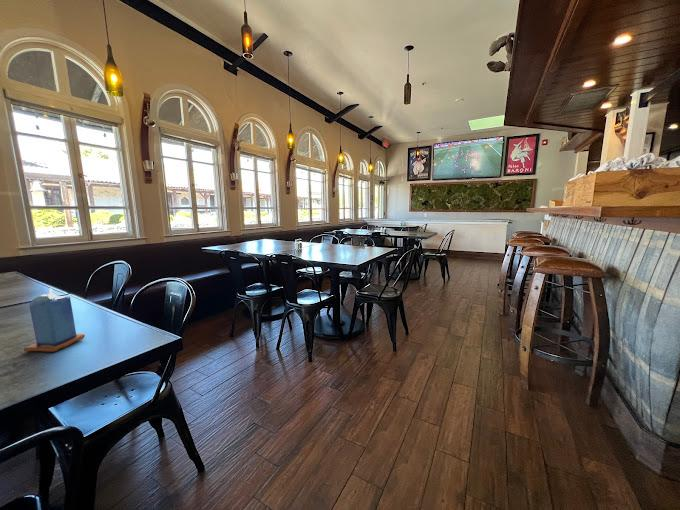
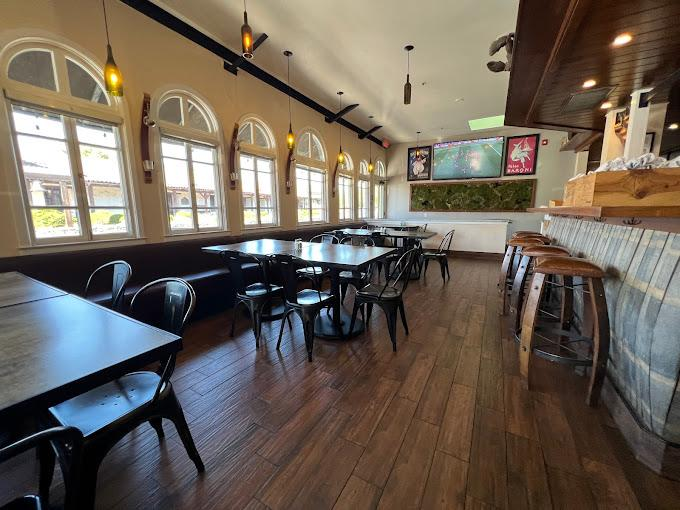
- candle [23,287,86,353]
